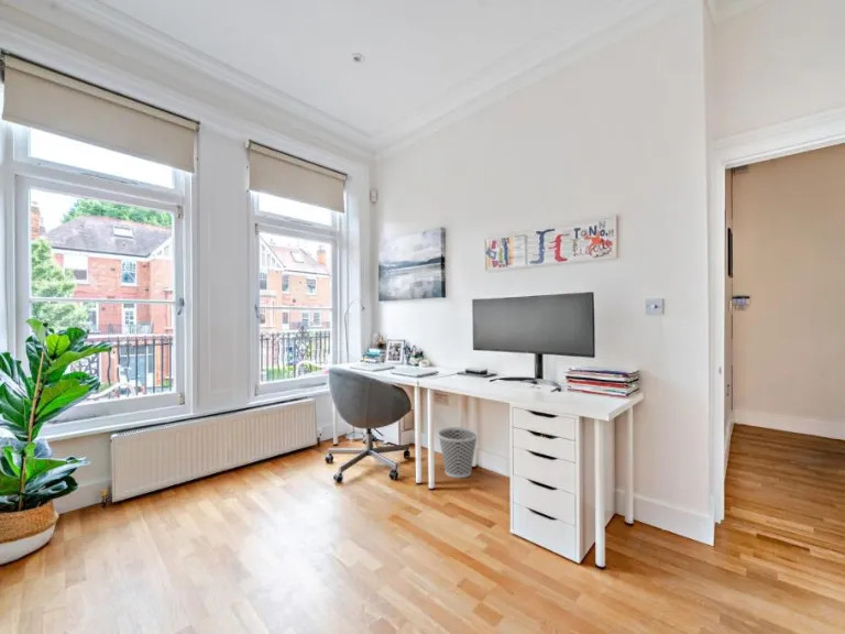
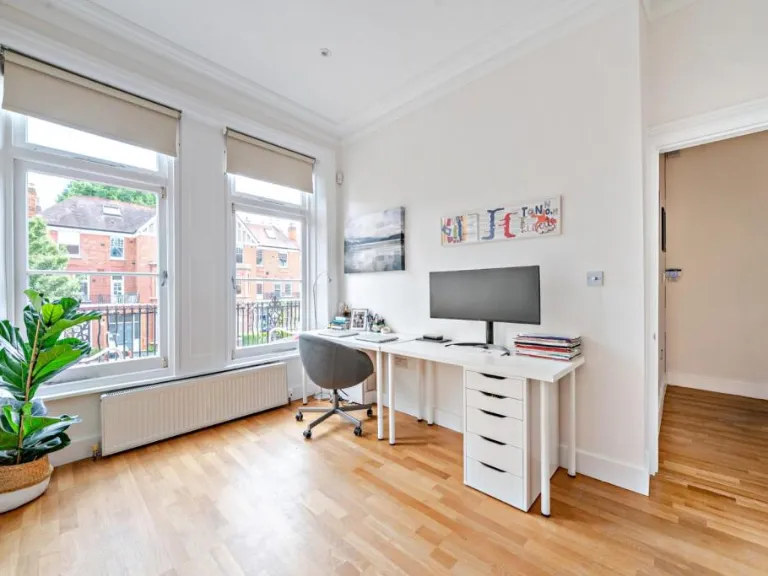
- wastebasket [437,426,479,479]
